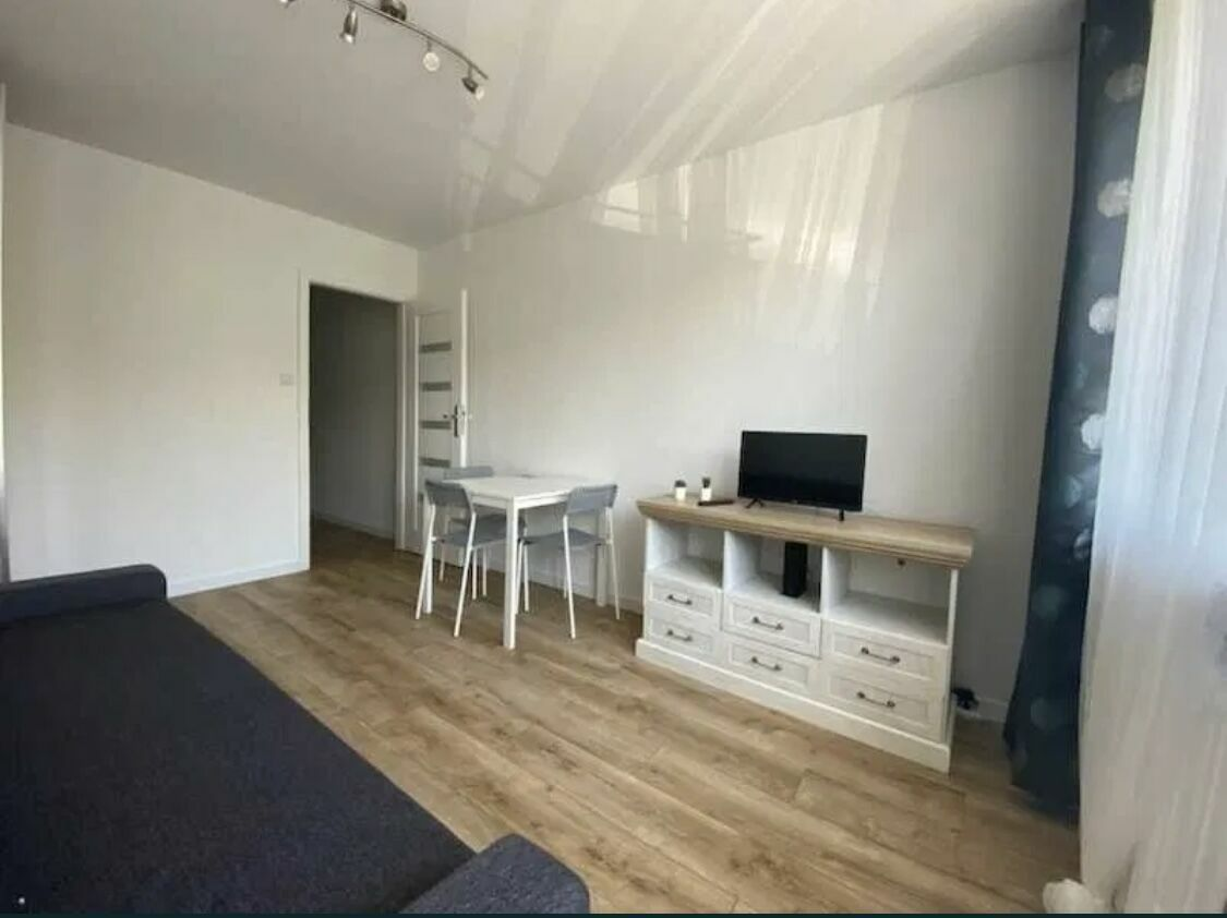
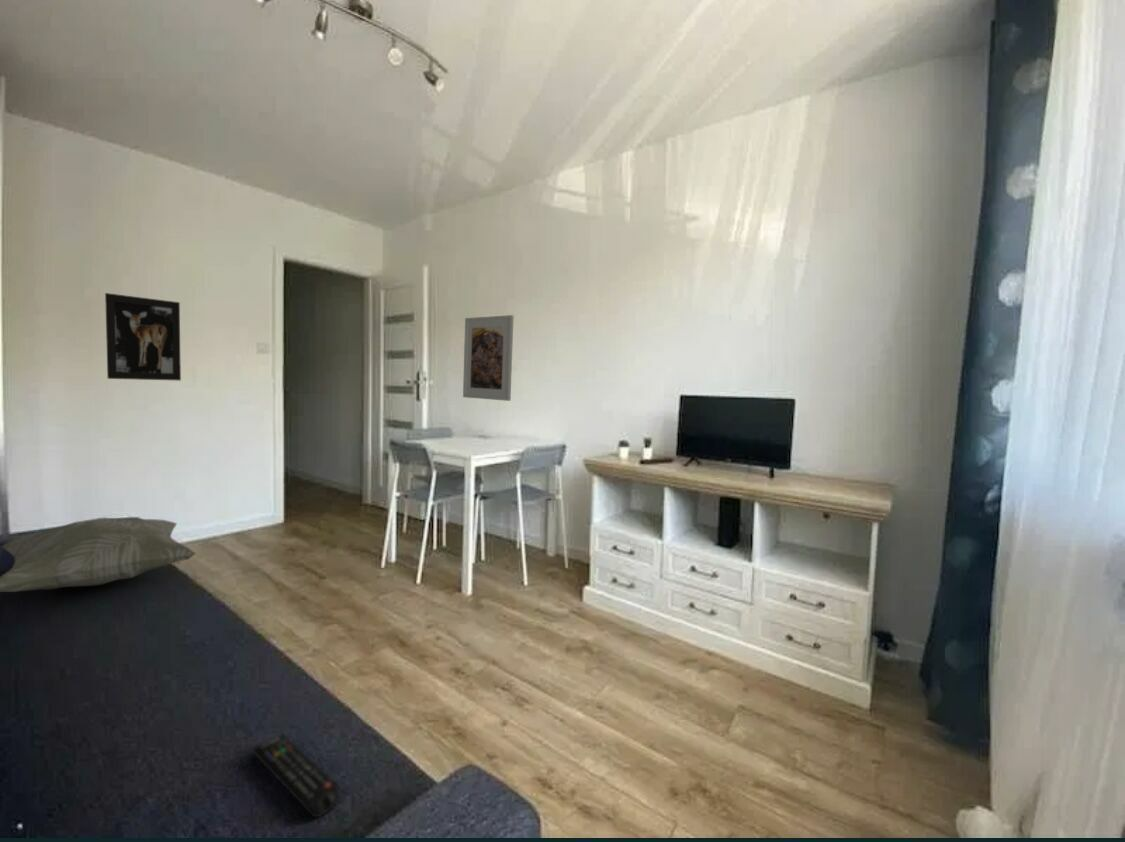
+ wall art [104,292,182,382]
+ decorative pillow [0,516,197,593]
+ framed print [462,314,515,402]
+ remote control [250,733,341,819]
